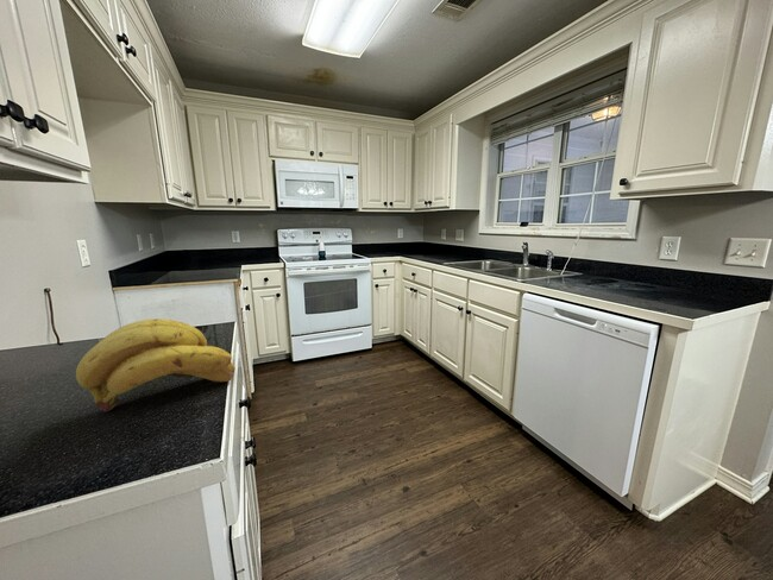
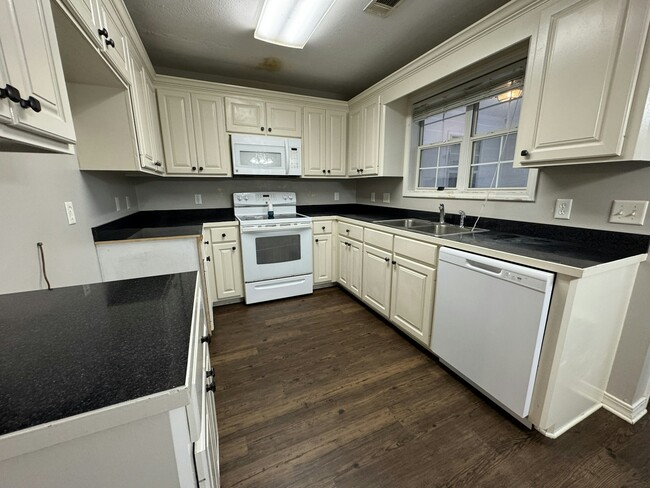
- banana bunch [75,317,237,414]
